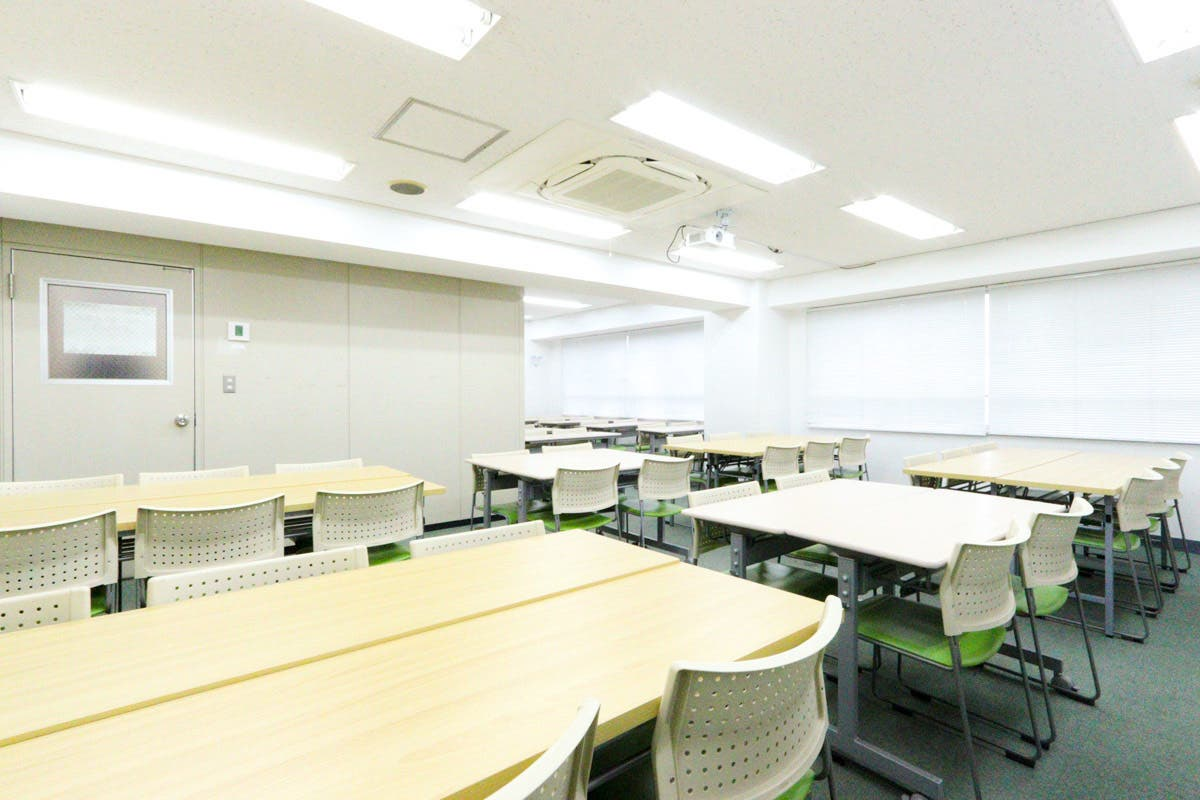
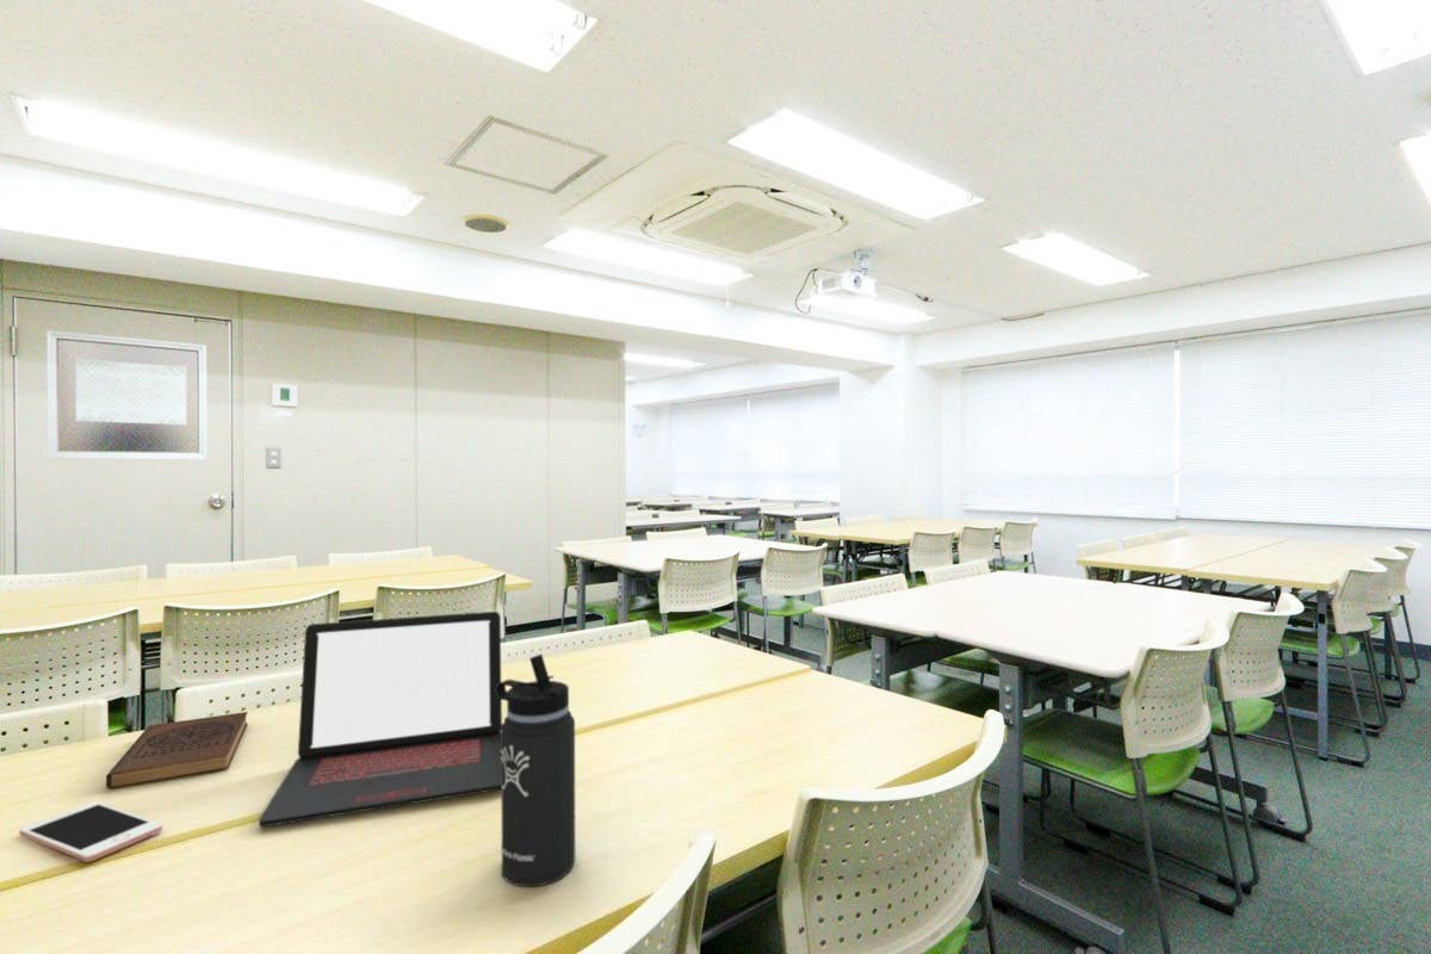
+ thermos bottle [495,653,576,887]
+ laptop [258,611,503,828]
+ cell phone [18,800,163,863]
+ book [105,711,249,789]
